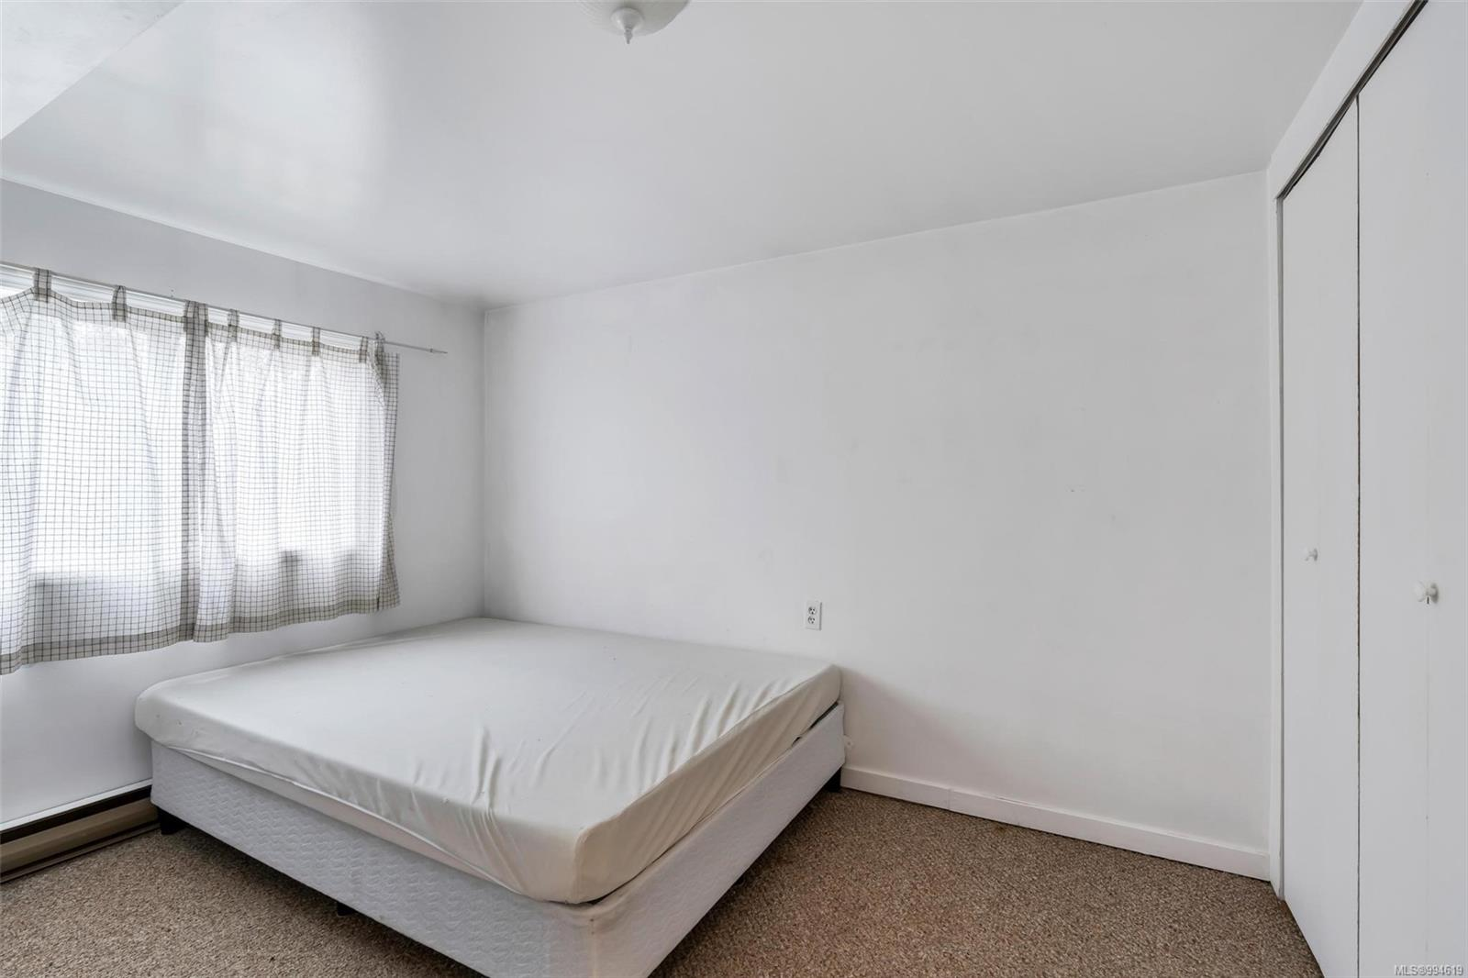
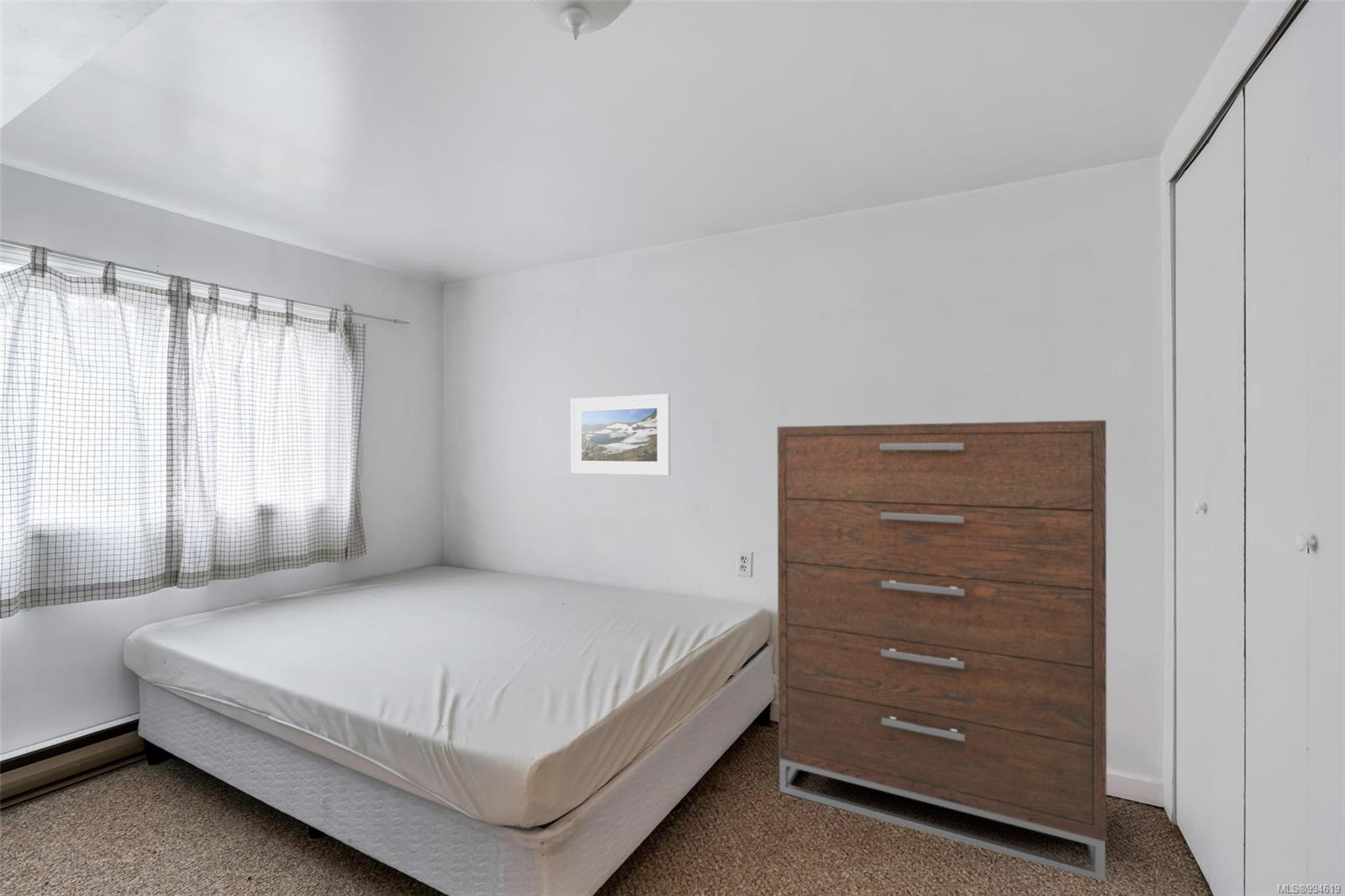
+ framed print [570,393,672,477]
+ dresser [777,419,1107,882]
